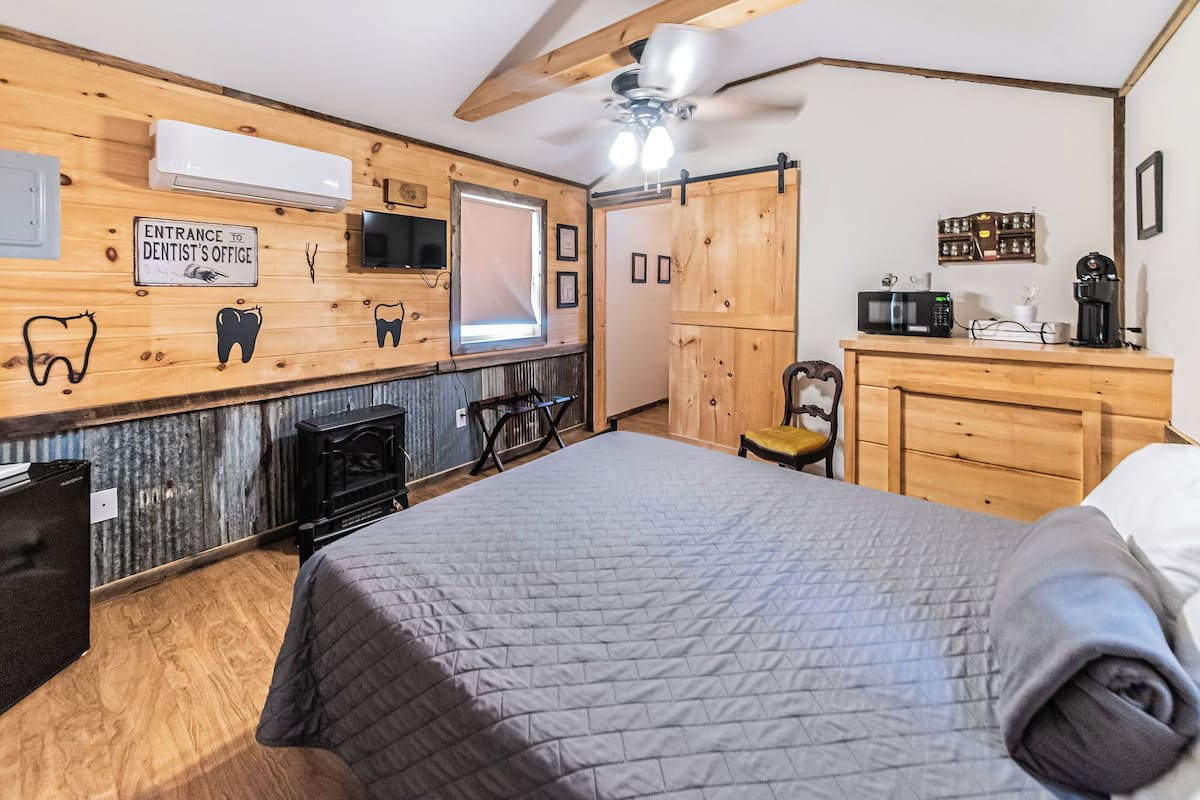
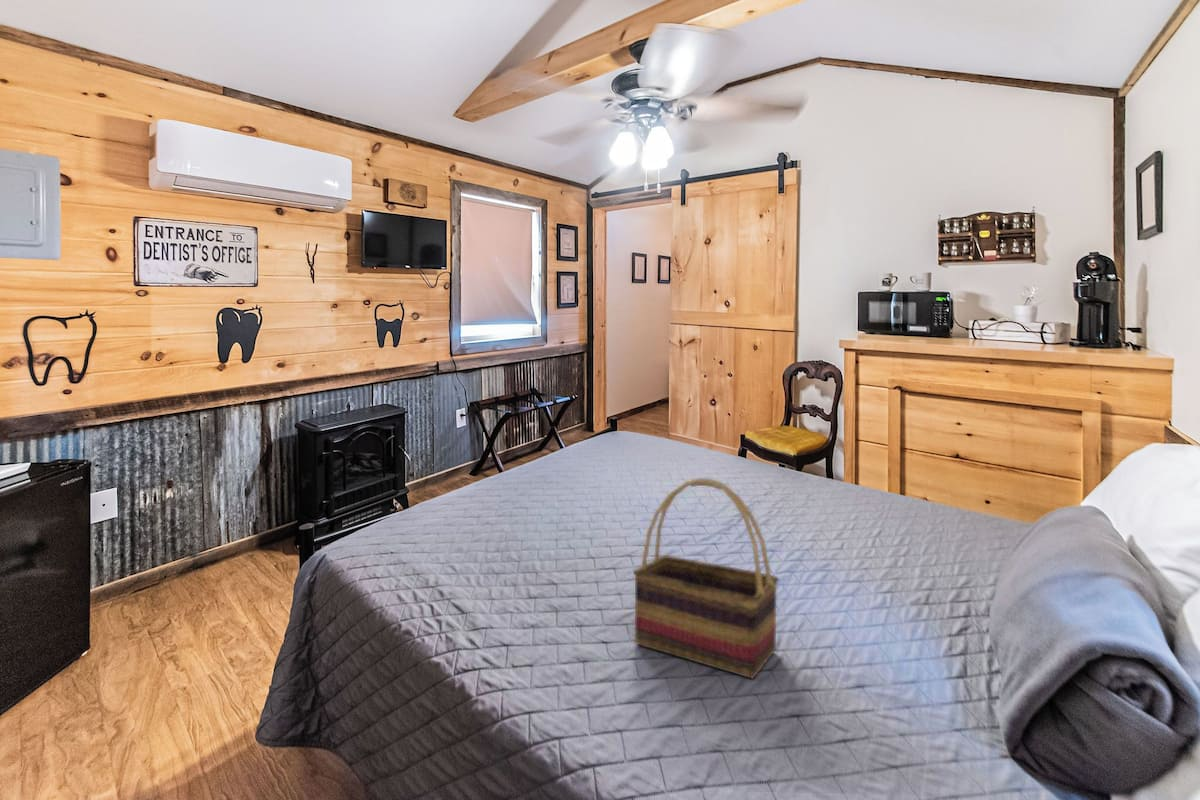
+ woven basket [632,477,780,680]
